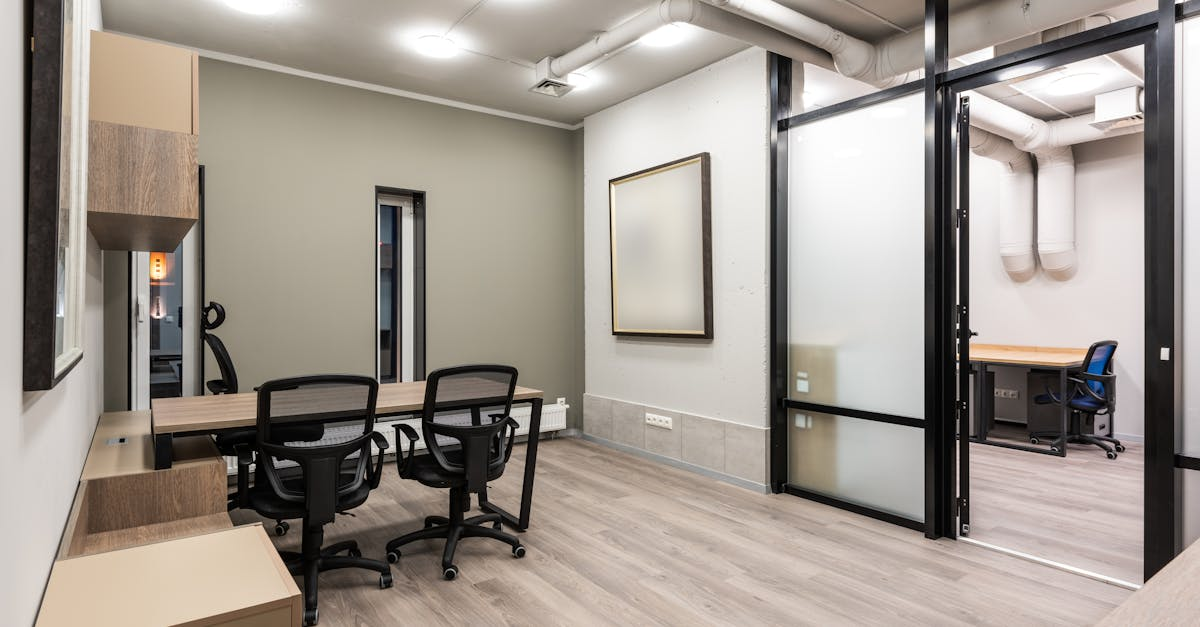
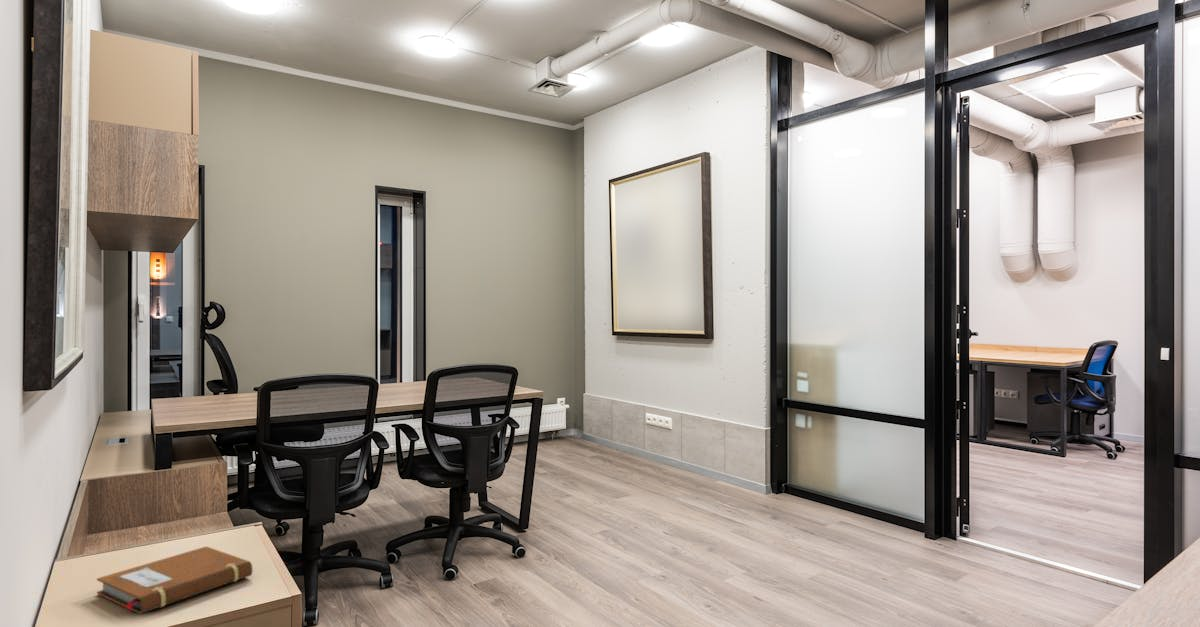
+ notebook [96,545,253,615]
